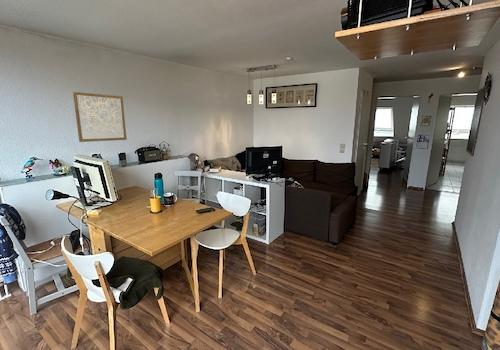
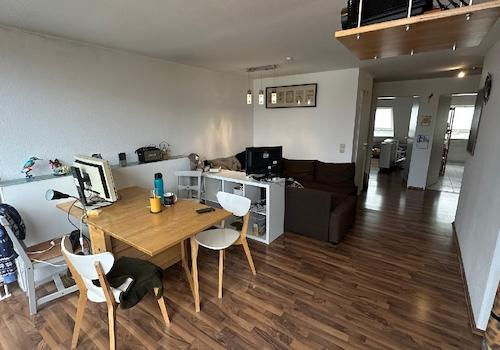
- wall art [72,91,128,143]
